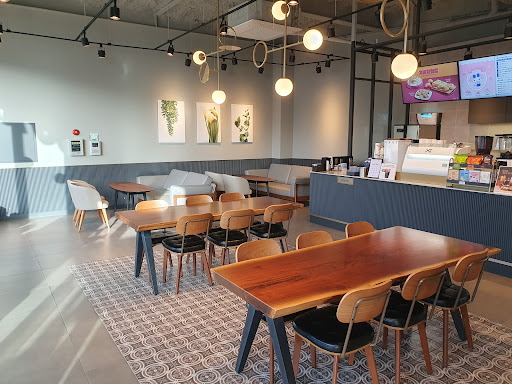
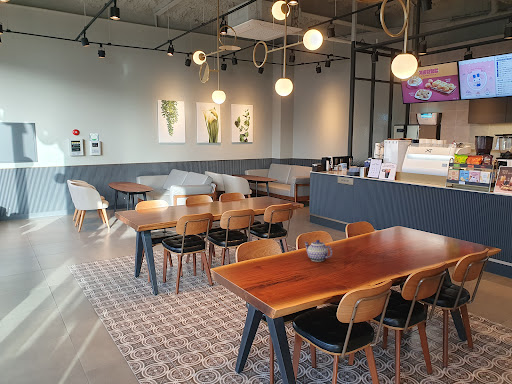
+ teapot [303,239,333,262]
